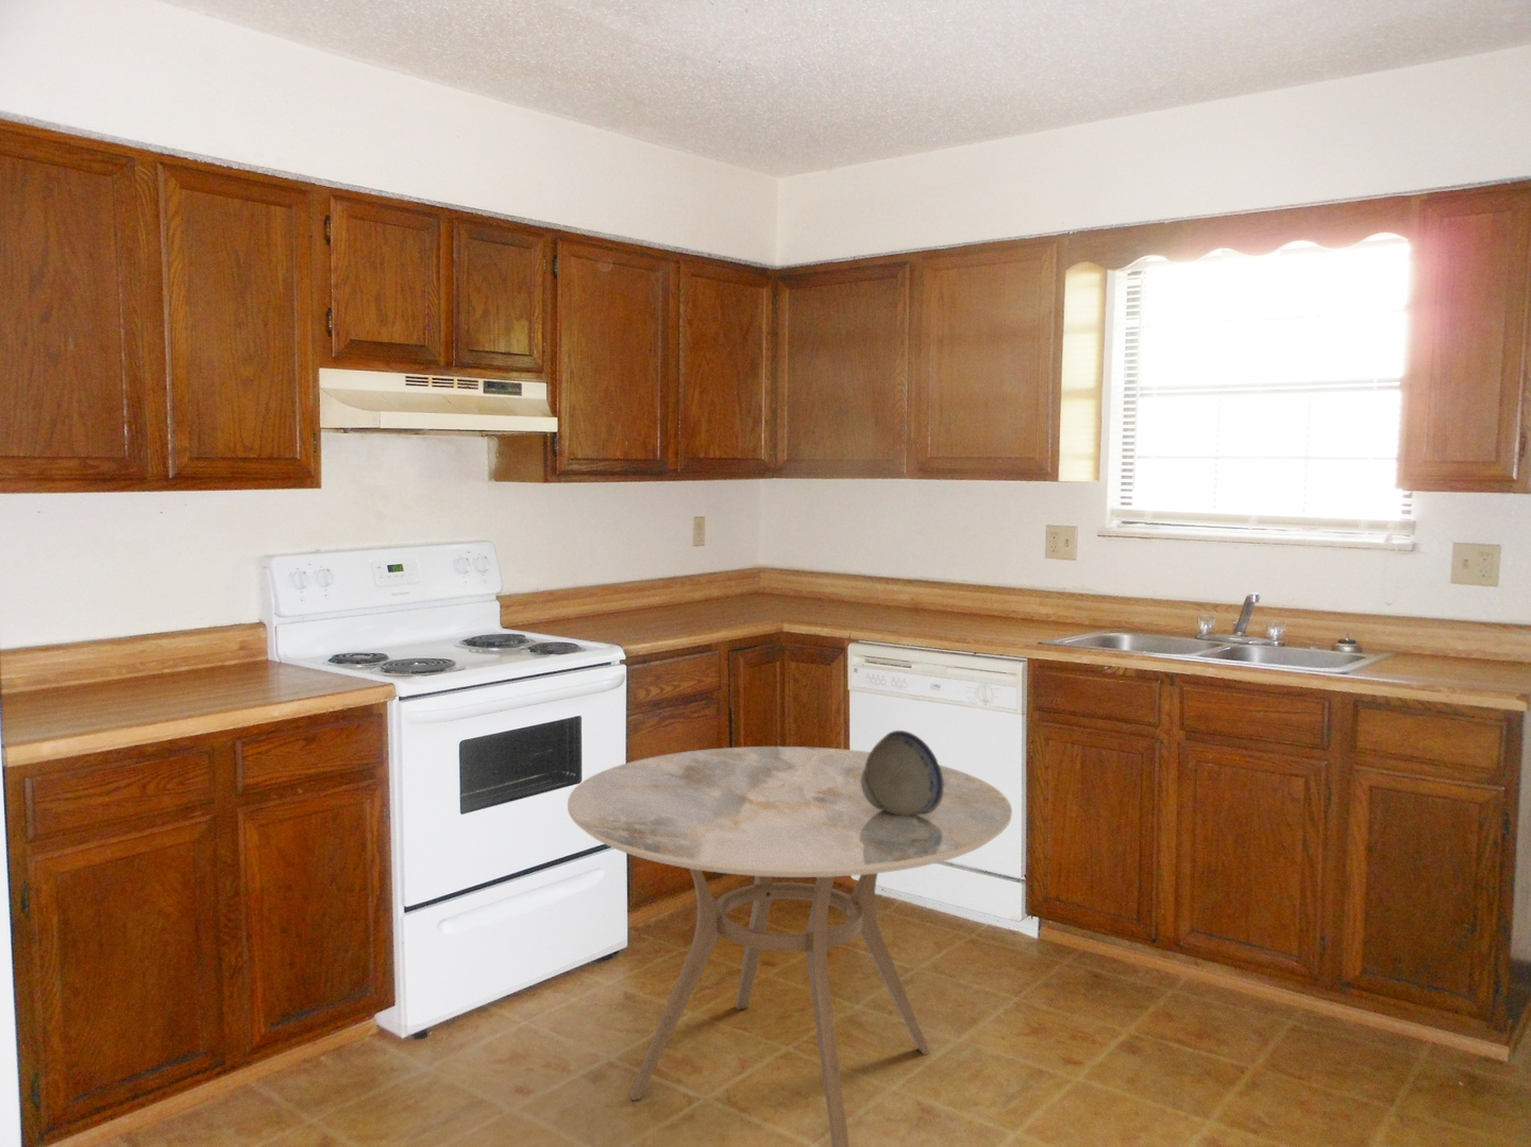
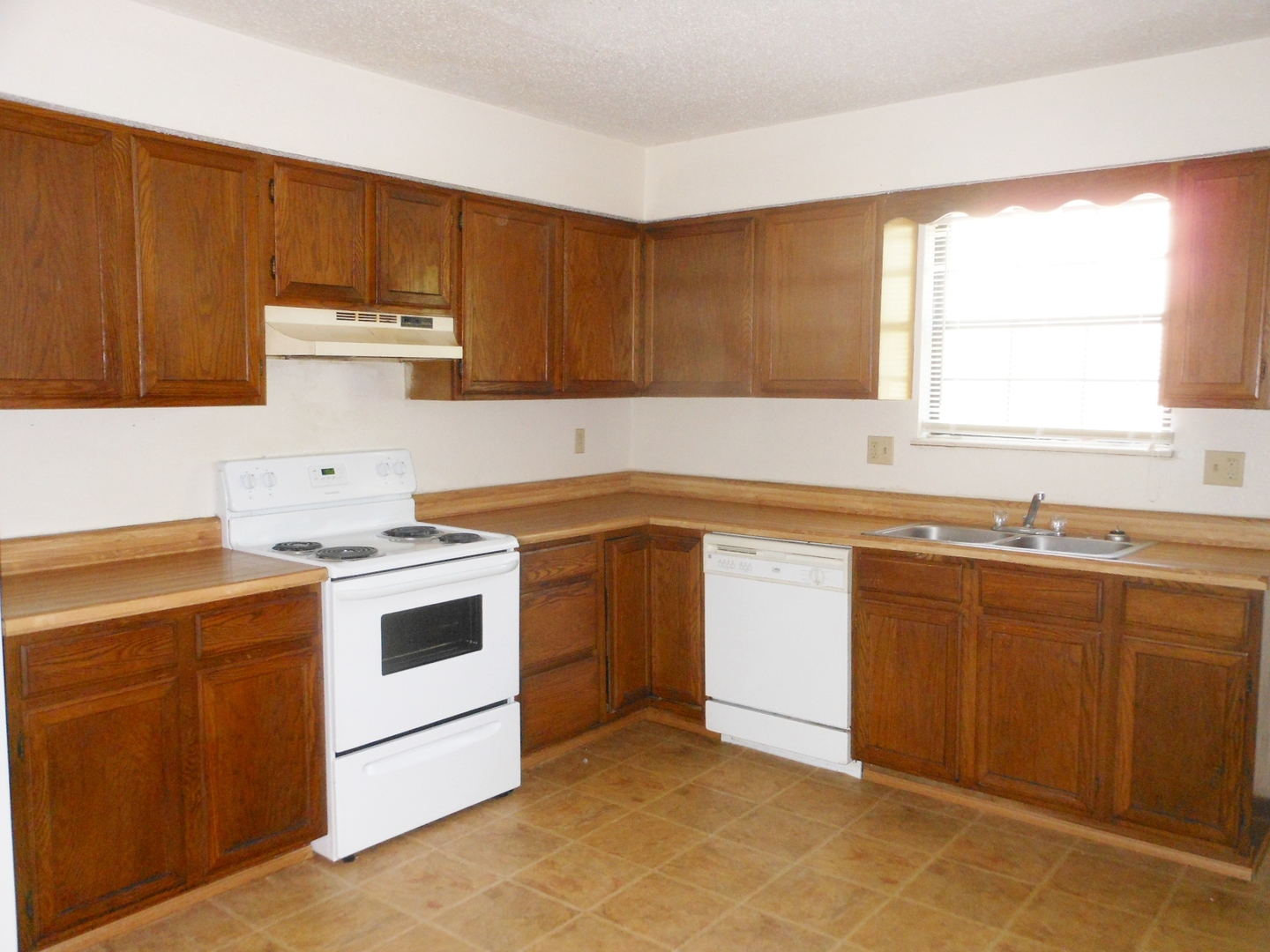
- bowl [861,730,943,816]
- dining table [567,746,1013,1147]
